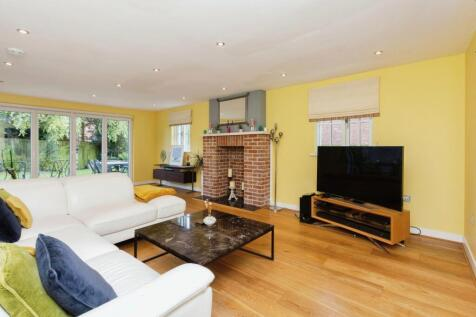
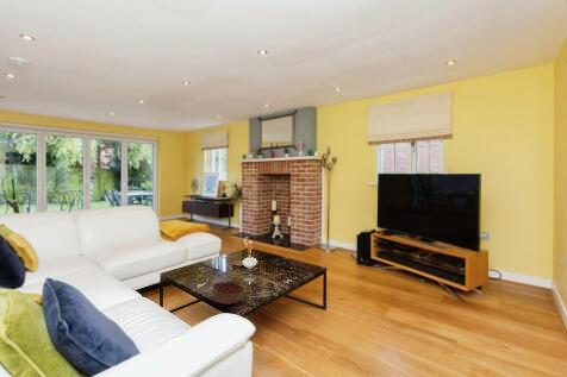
+ decorative bowl [210,279,245,306]
